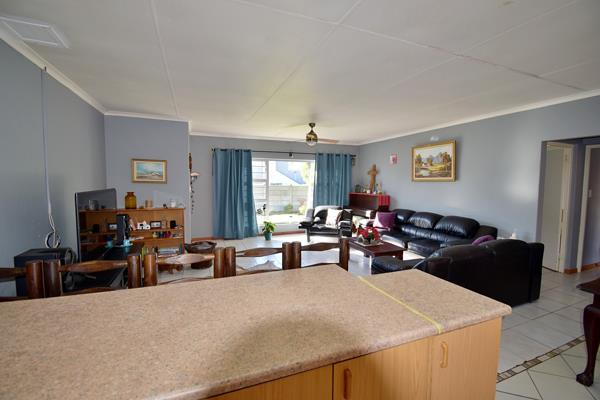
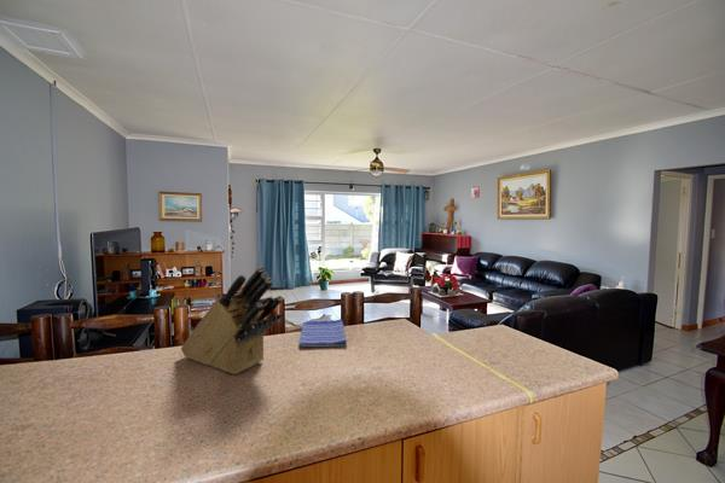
+ knife block [180,266,284,376]
+ dish towel [297,319,348,348]
